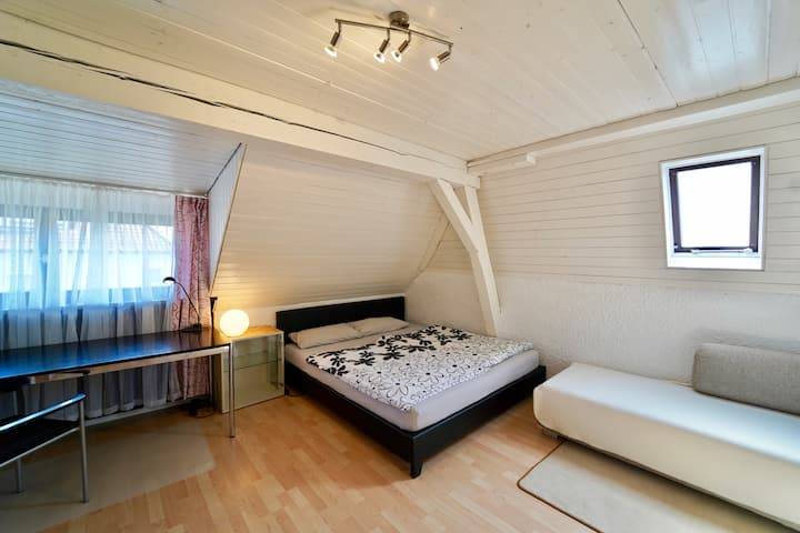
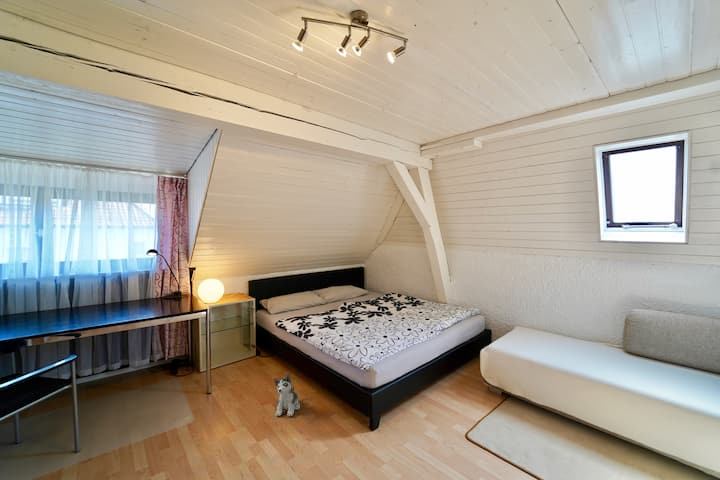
+ plush toy [273,373,301,417]
